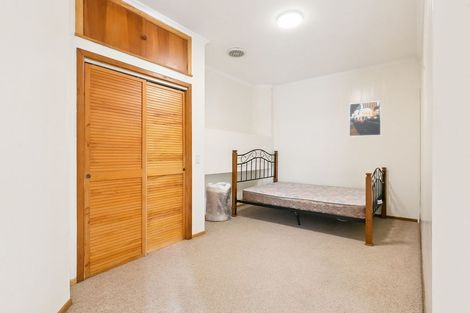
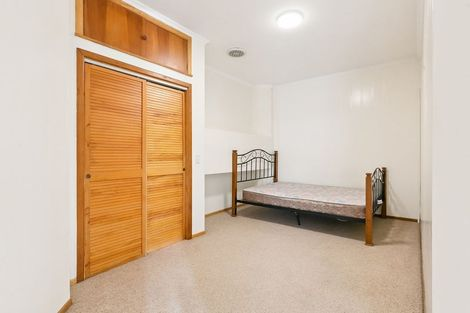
- bag [204,181,232,222]
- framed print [348,100,382,138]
